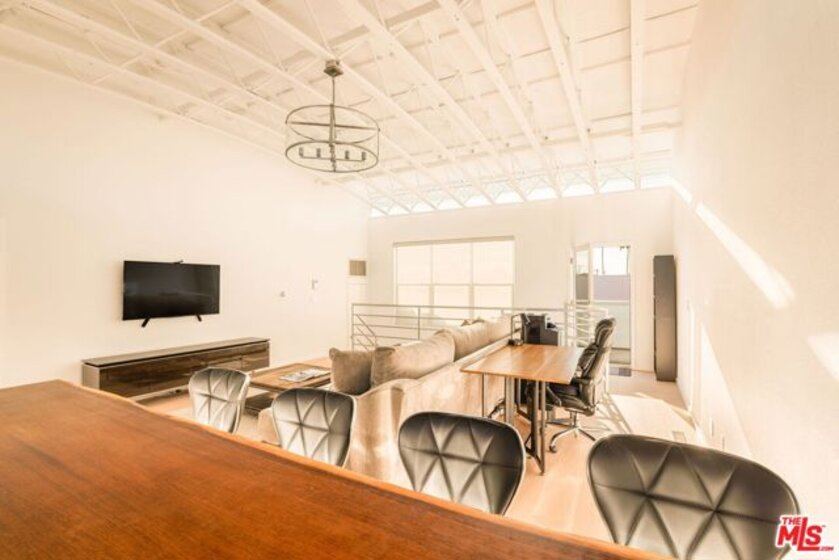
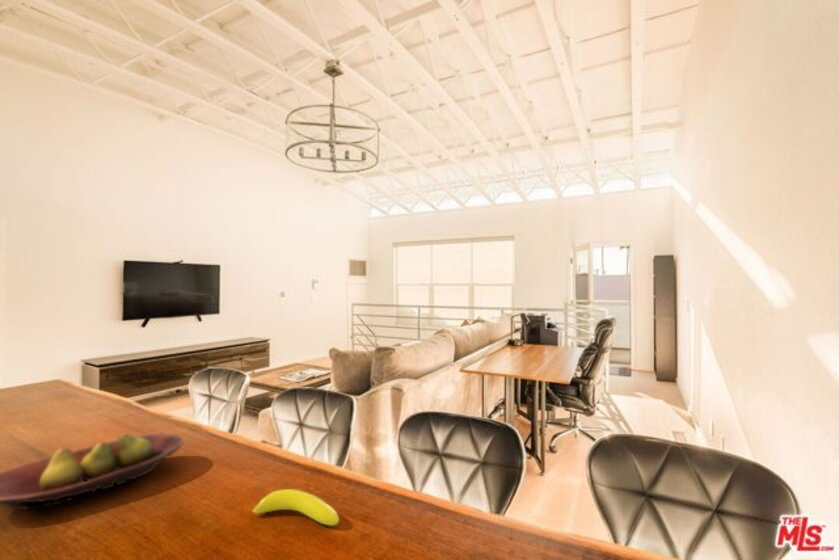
+ fruit bowl [0,432,185,512]
+ banana [252,488,340,527]
